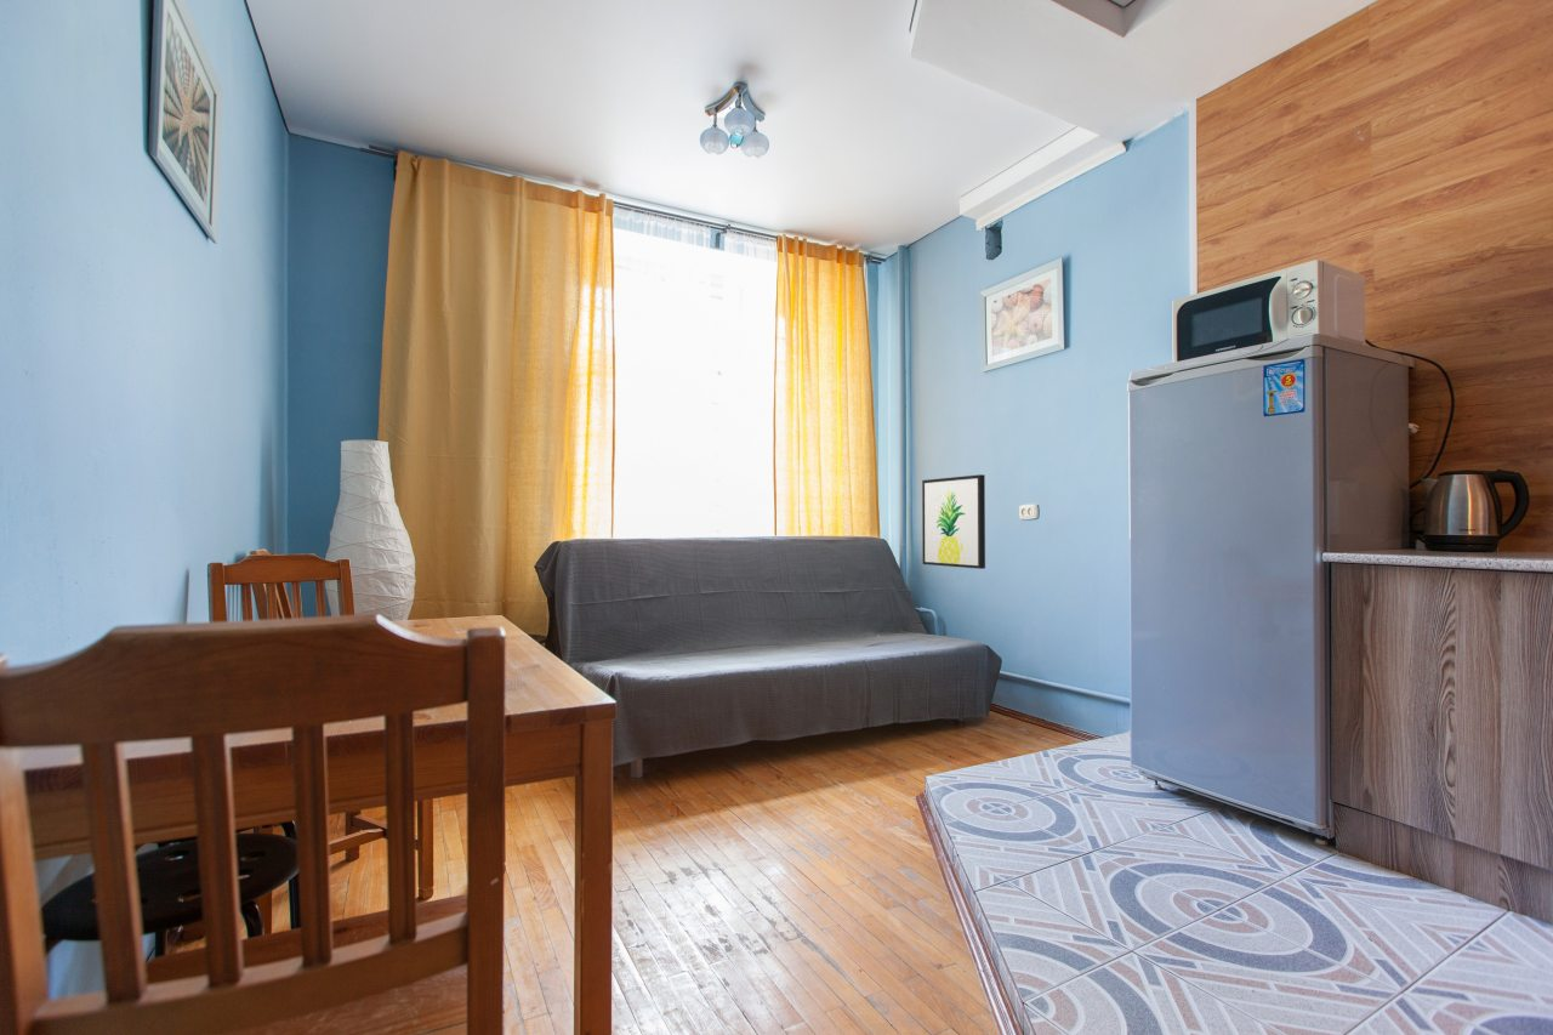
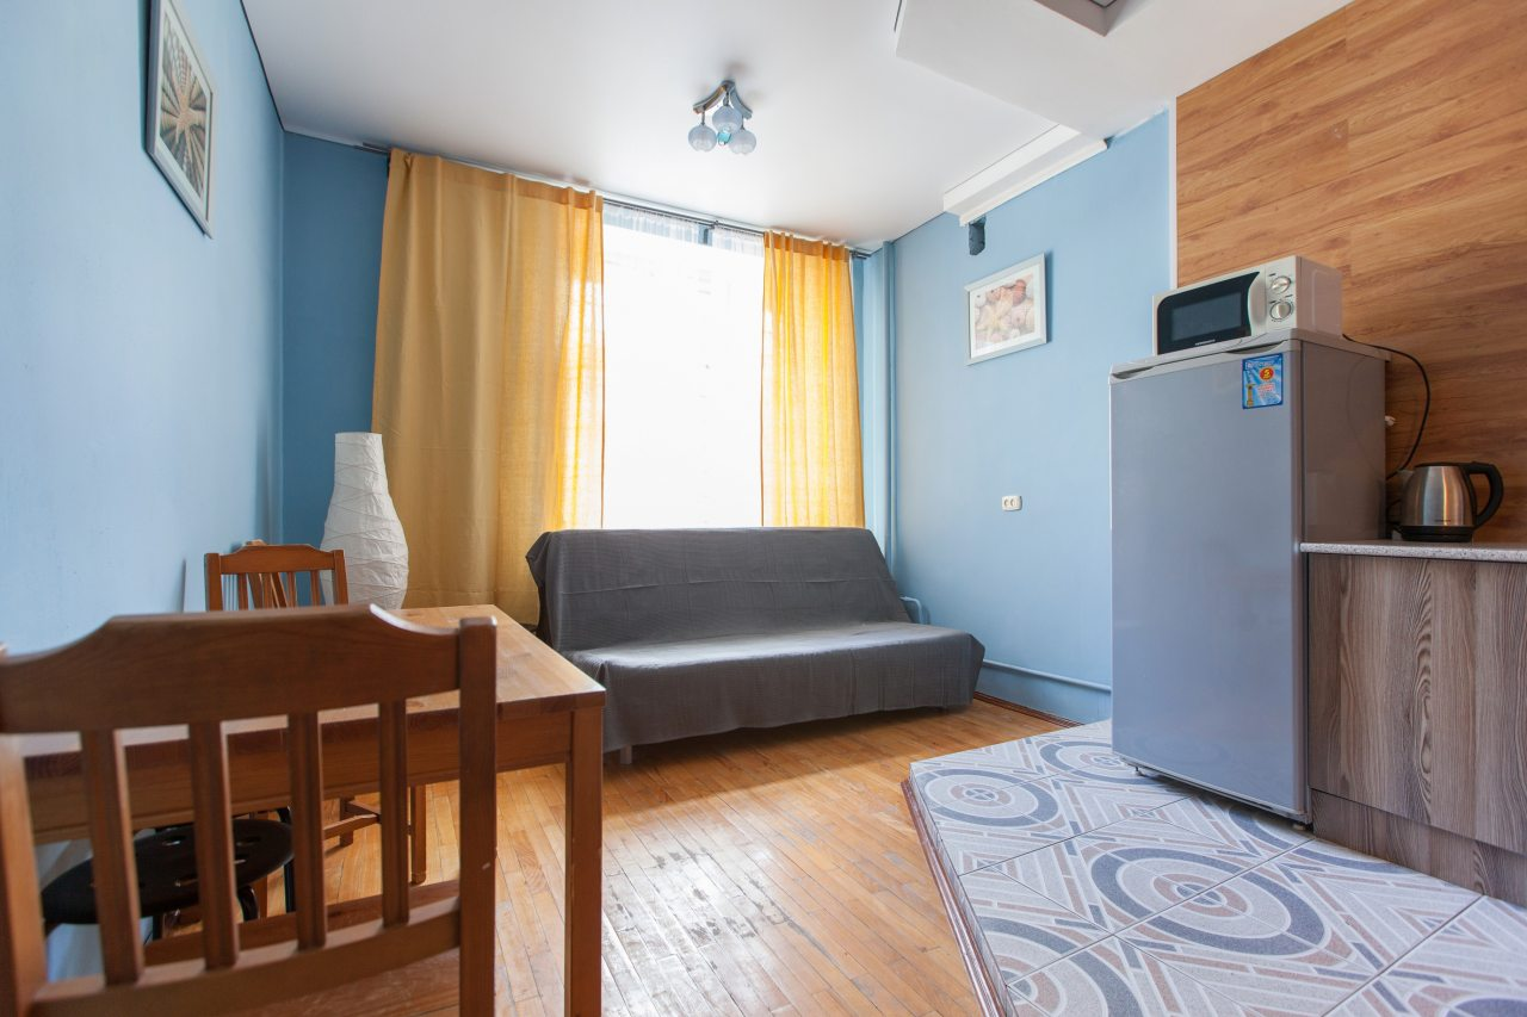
- wall art [921,473,986,570]
